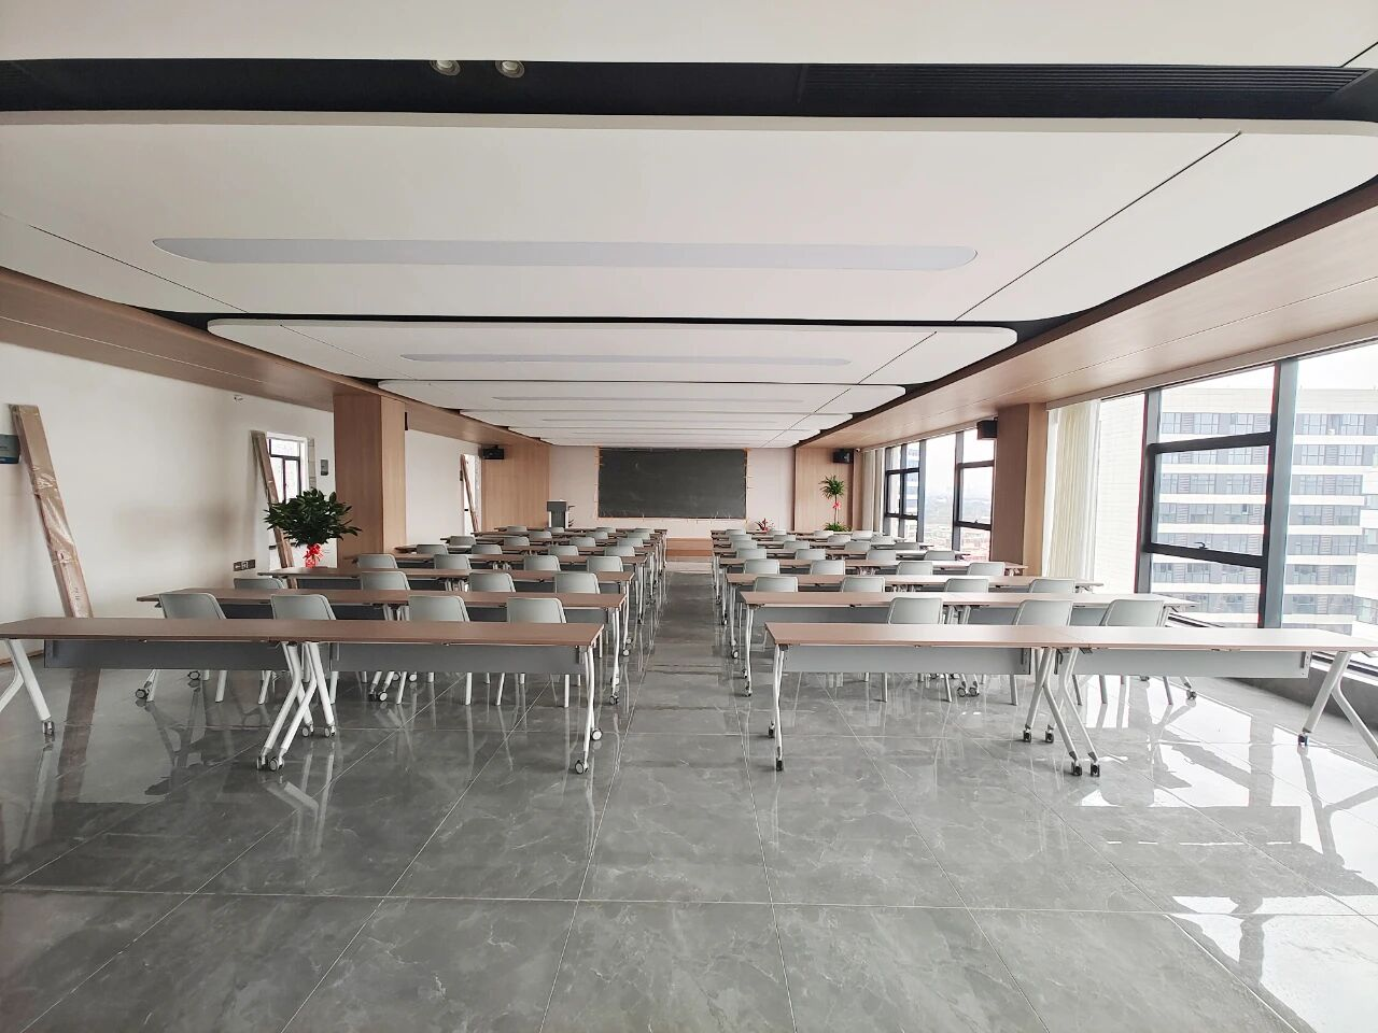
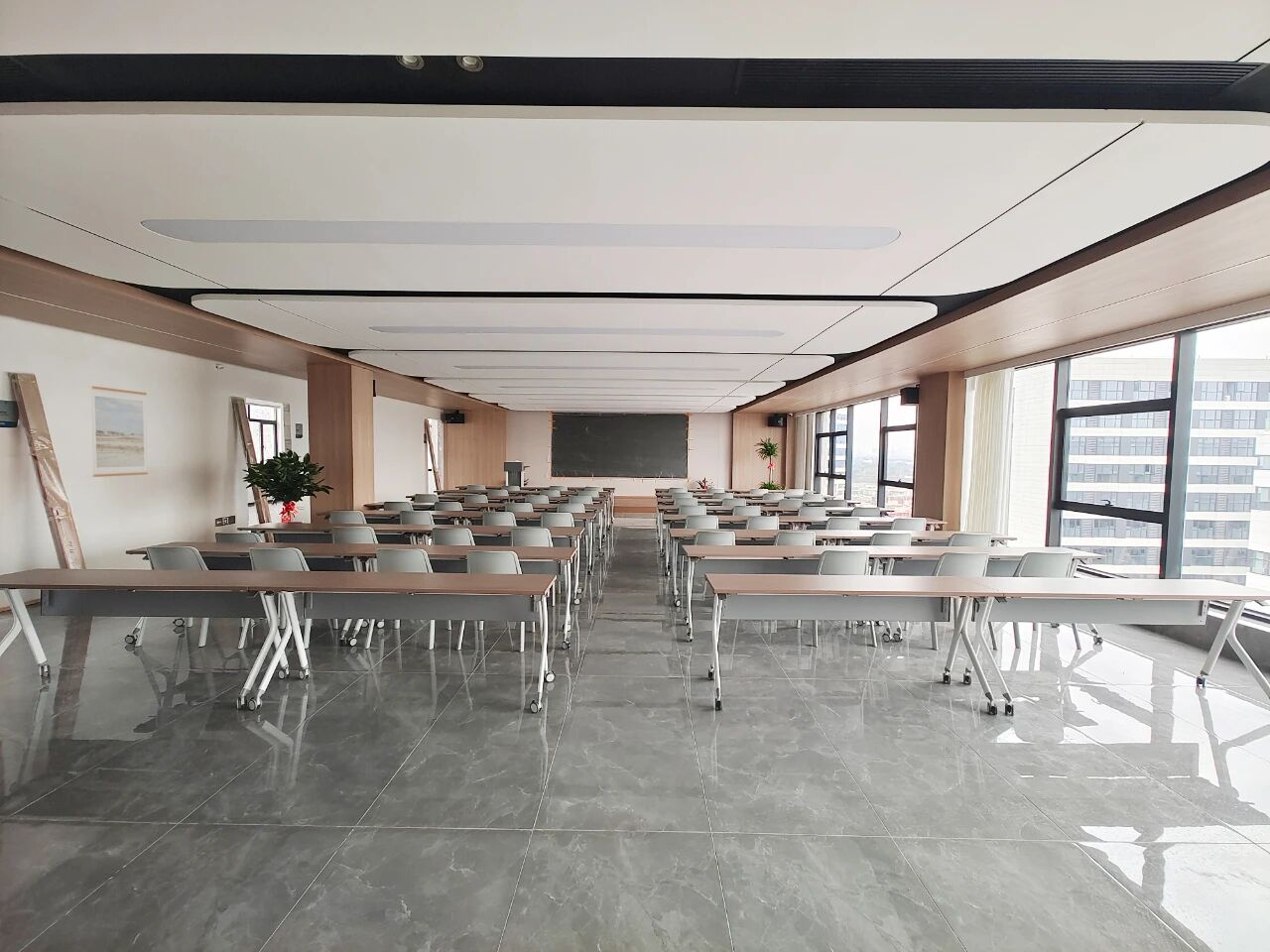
+ wall art [89,385,149,478]
